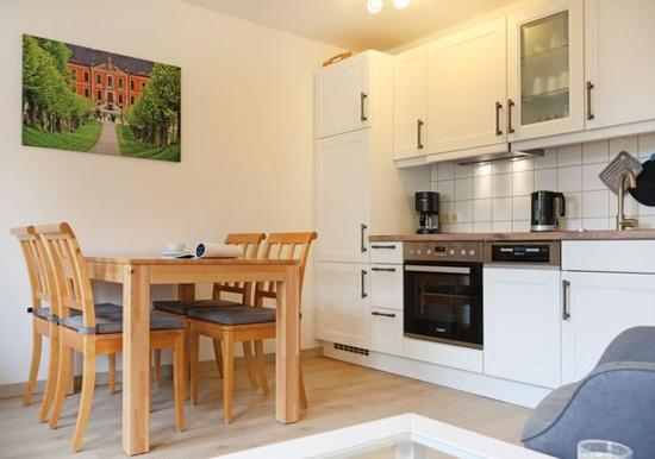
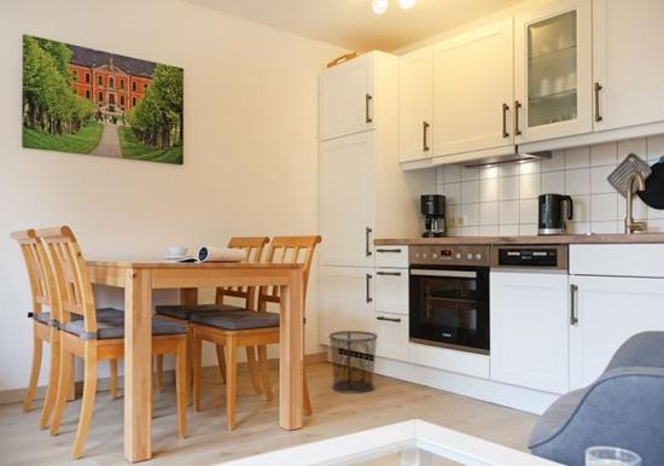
+ waste bin [327,330,379,395]
